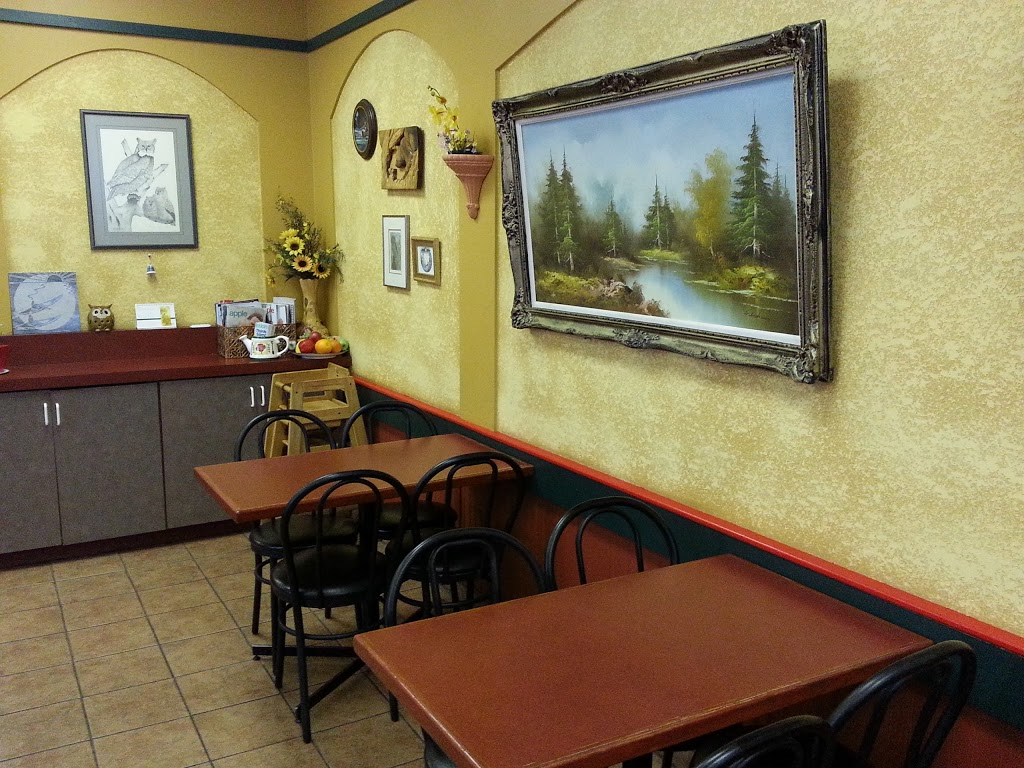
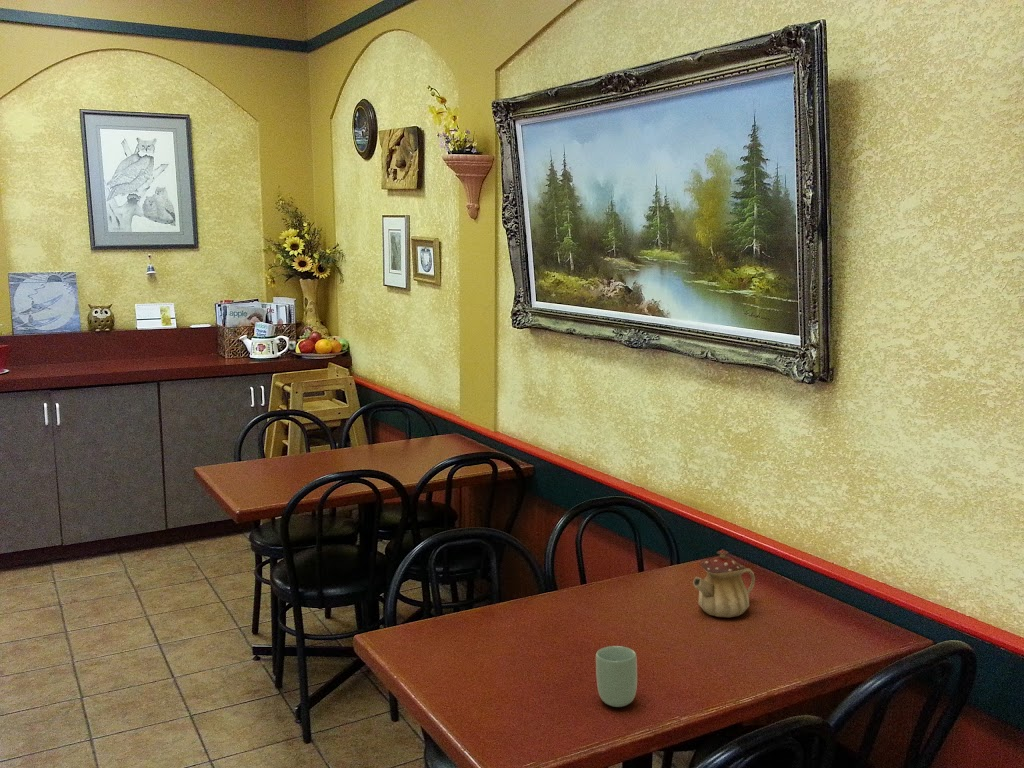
+ teapot [692,549,756,618]
+ cup [595,645,638,708]
